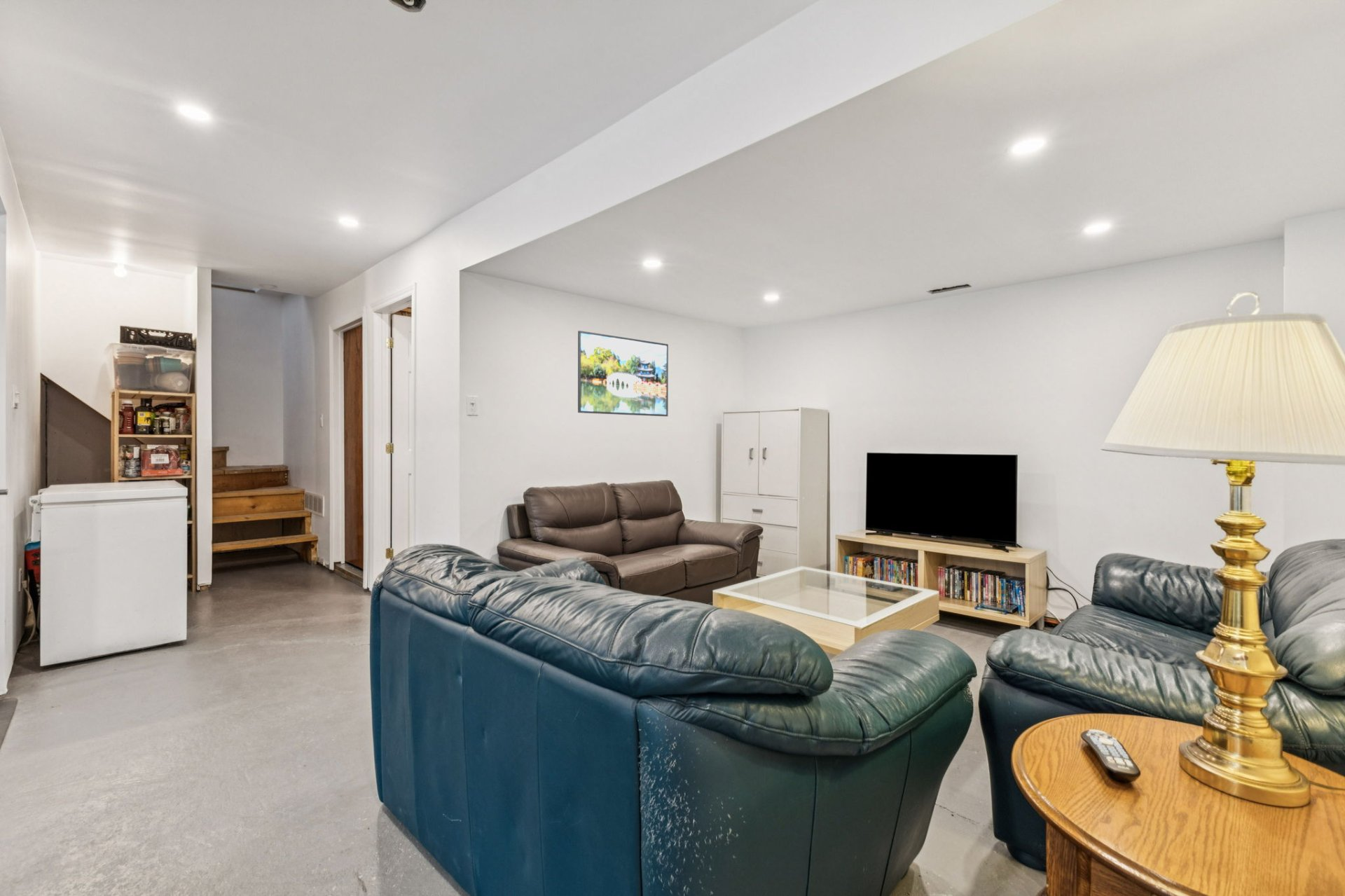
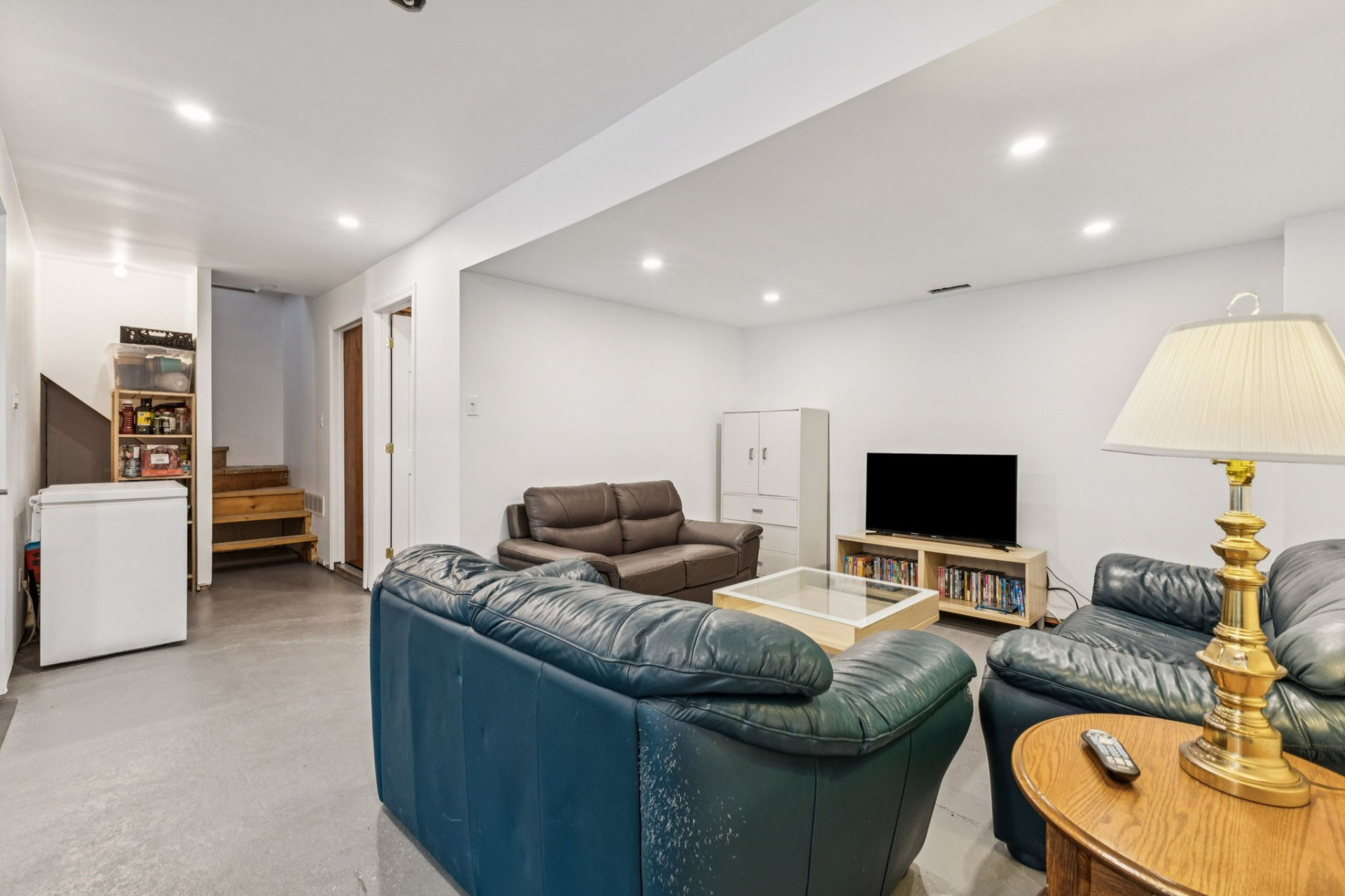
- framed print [577,330,669,417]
